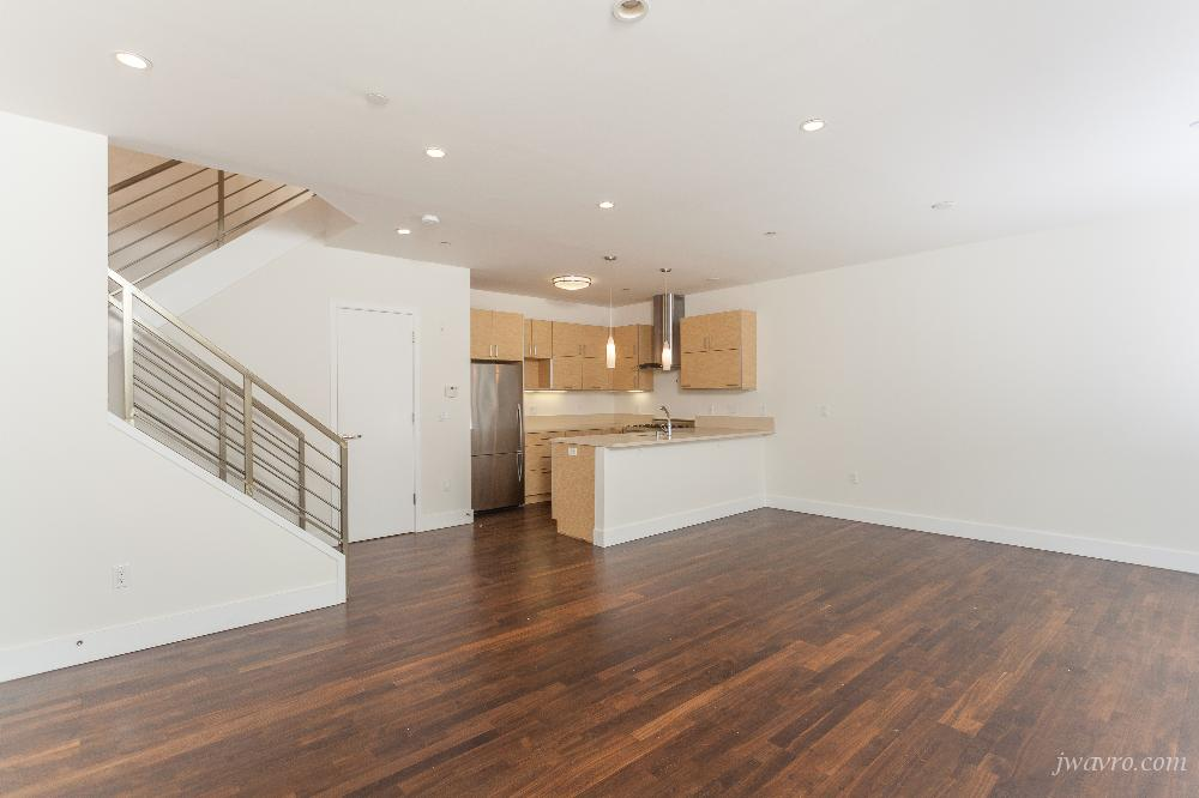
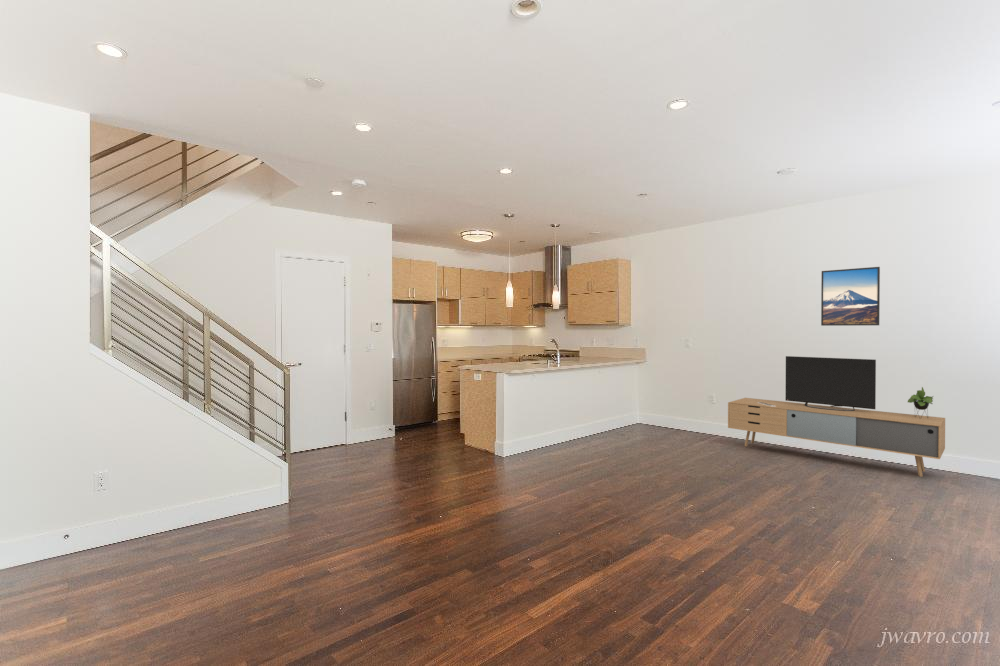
+ media console [727,355,946,478]
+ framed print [820,266,881,327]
